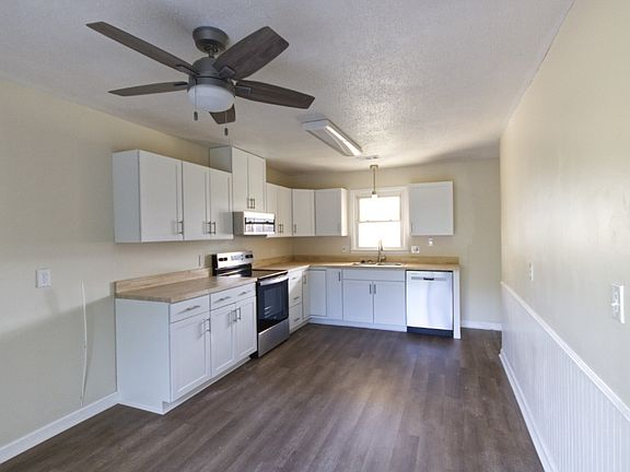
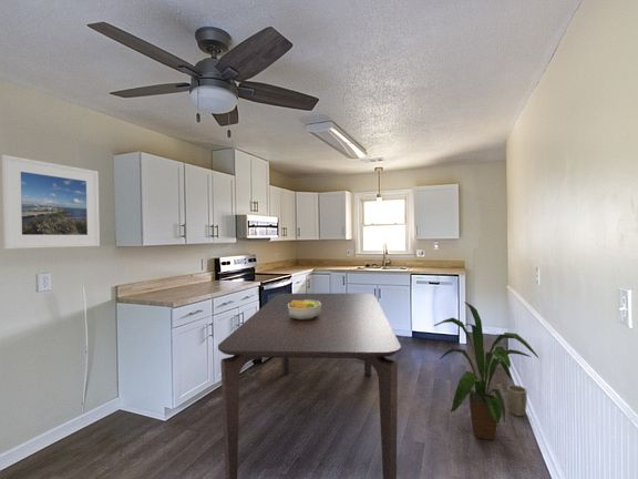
+ plant pot [506,384,528,417]
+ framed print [1,154,101,249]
+ house plant [433,300,541,441]
+ fruit bowl [288,299,321,320]
+ dining table [217,292,402,479]
